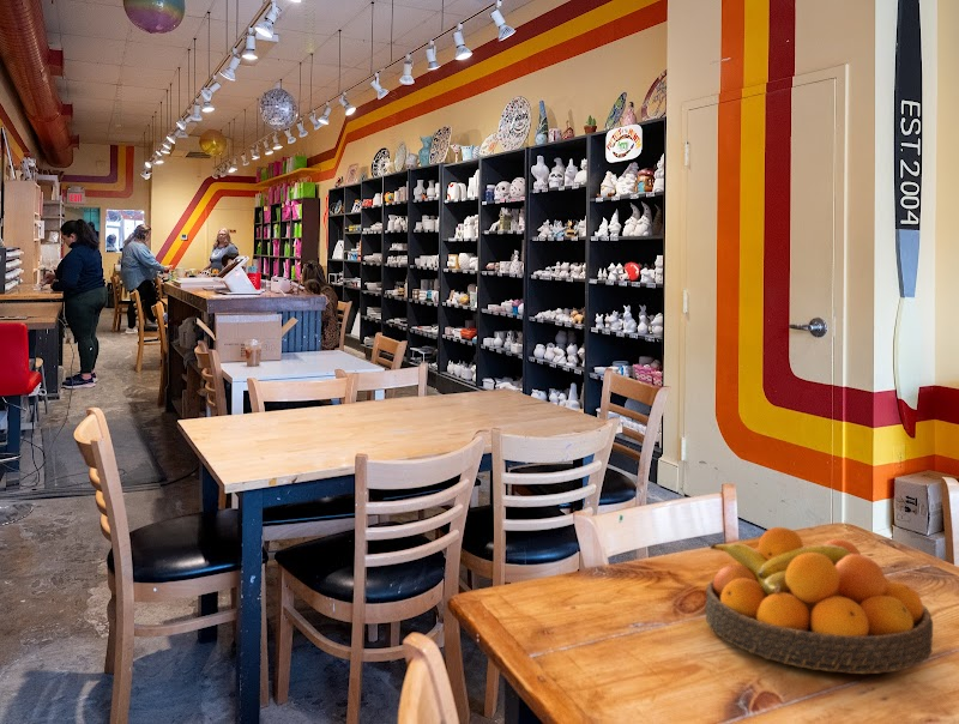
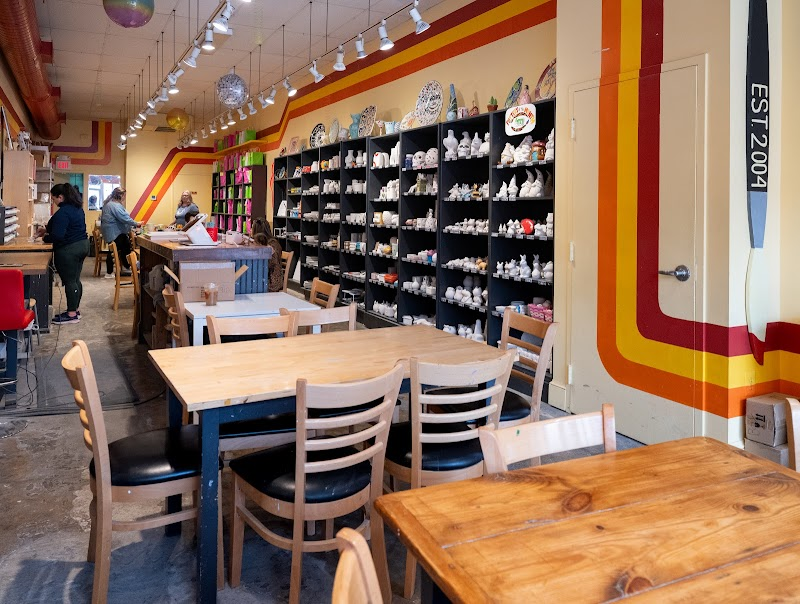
- fruit bowl [704,526,934,675]
